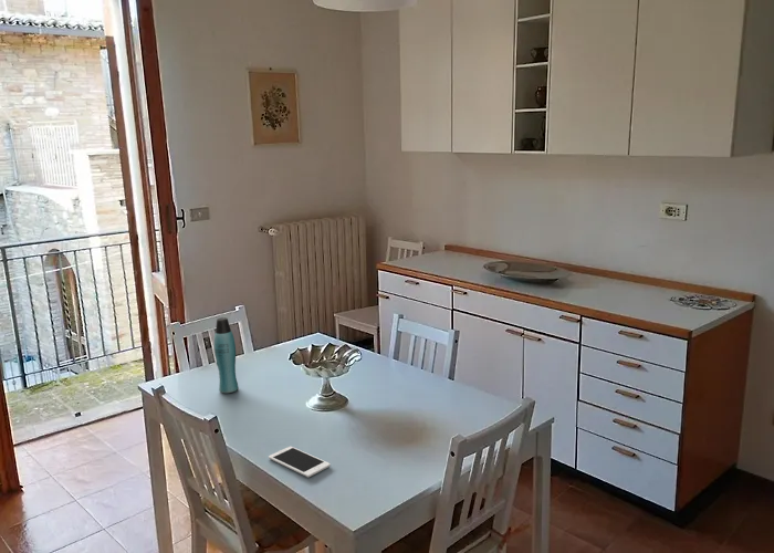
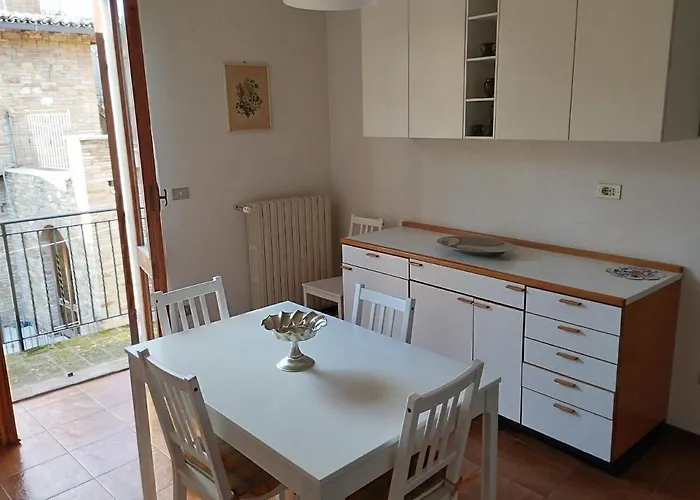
- bottle [213,316,239,394]
- cell phone [268,446,332,478]
